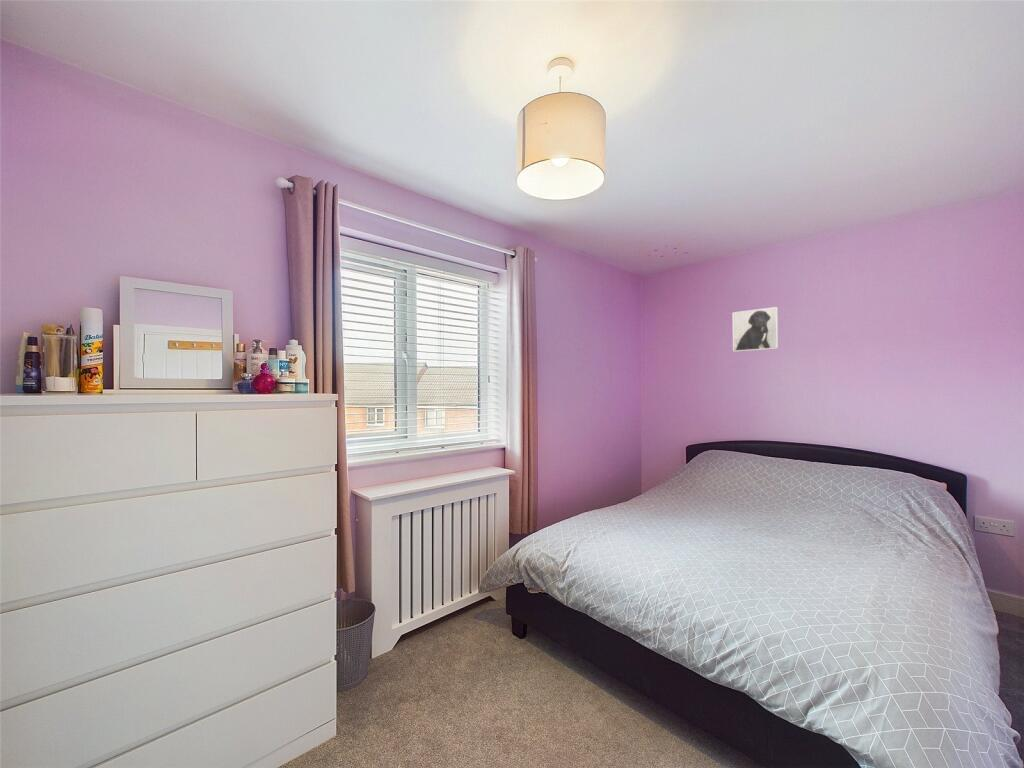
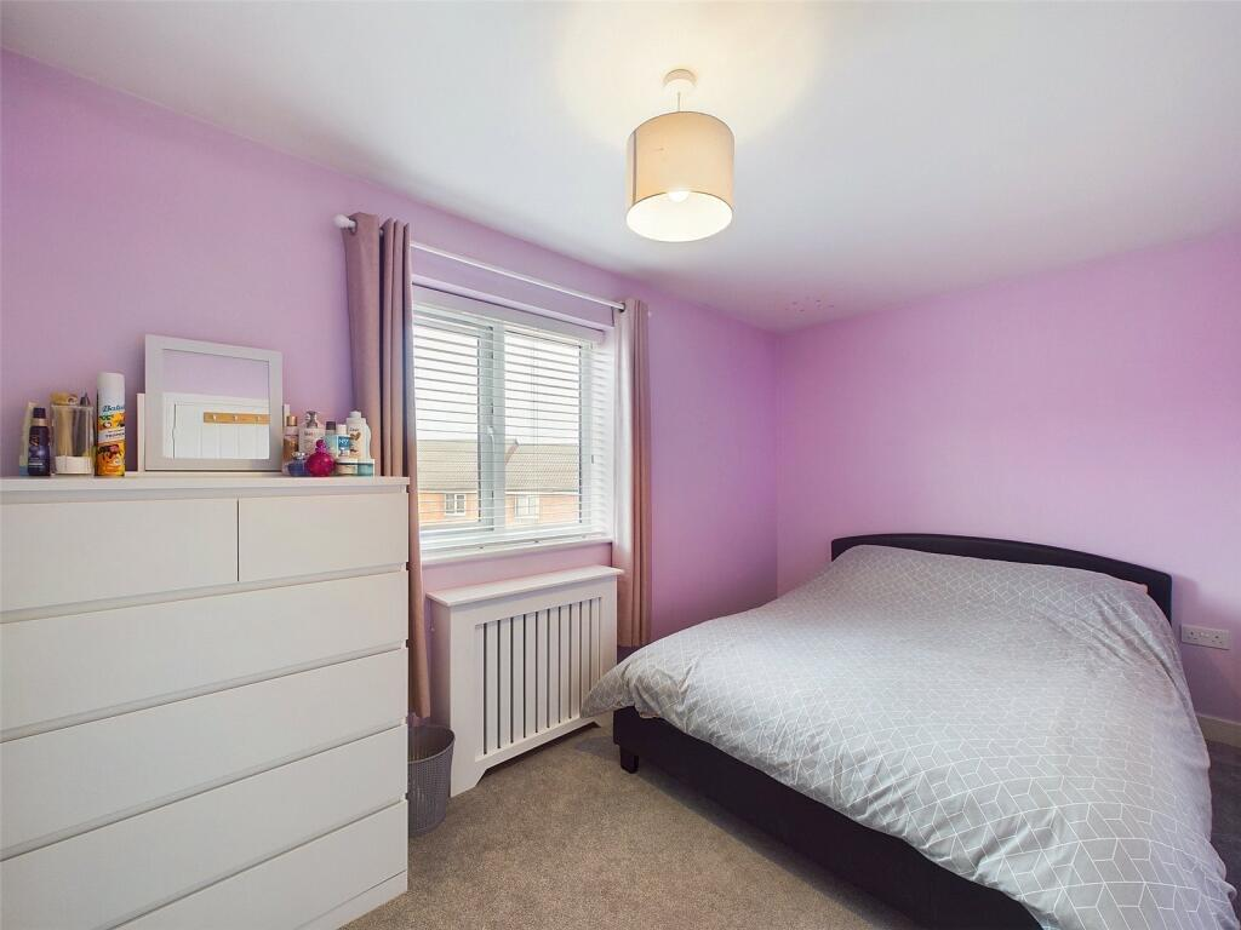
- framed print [732,306,779,353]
